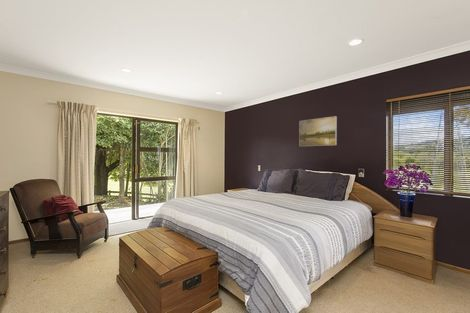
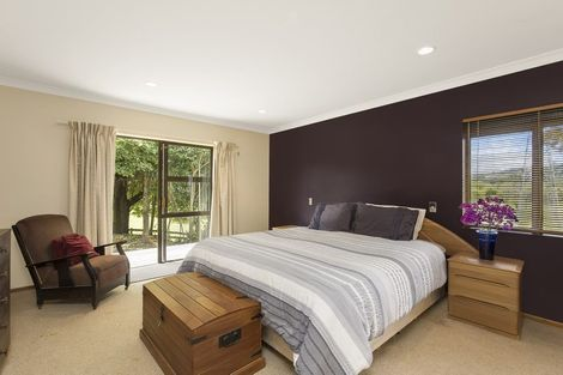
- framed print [298,115,338,147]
